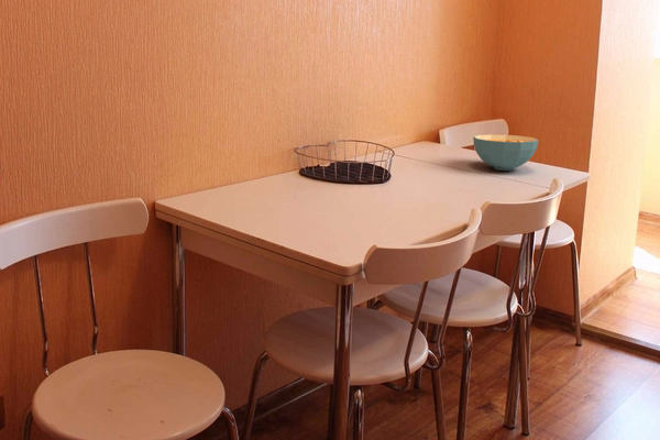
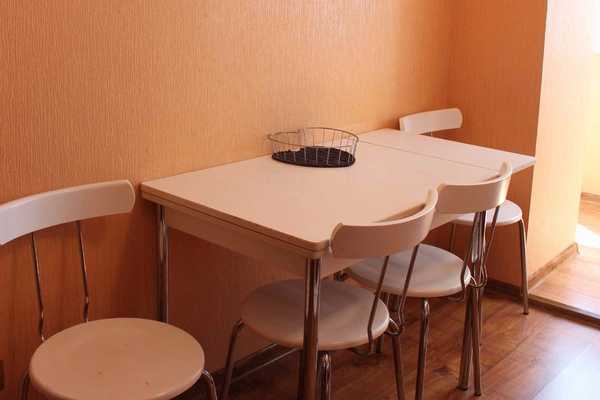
- cereal bowl [472,133,539,172]
